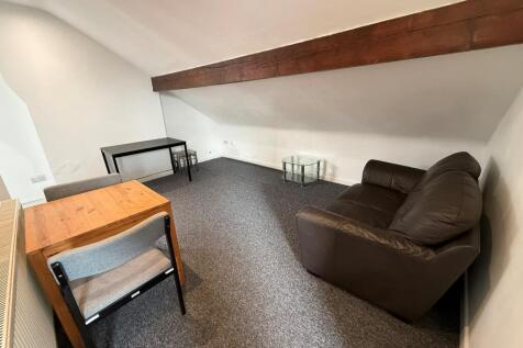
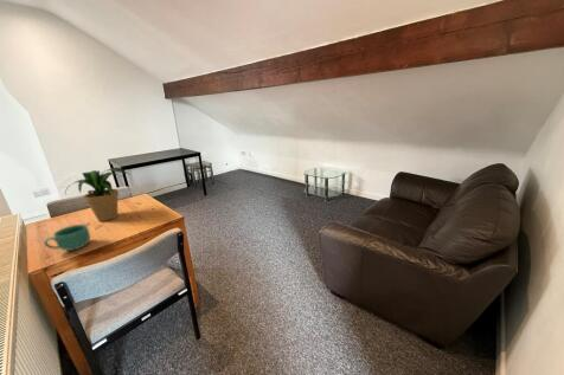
+ mug [43,224,91,252]
+ potted plant [64,167,129,222]
